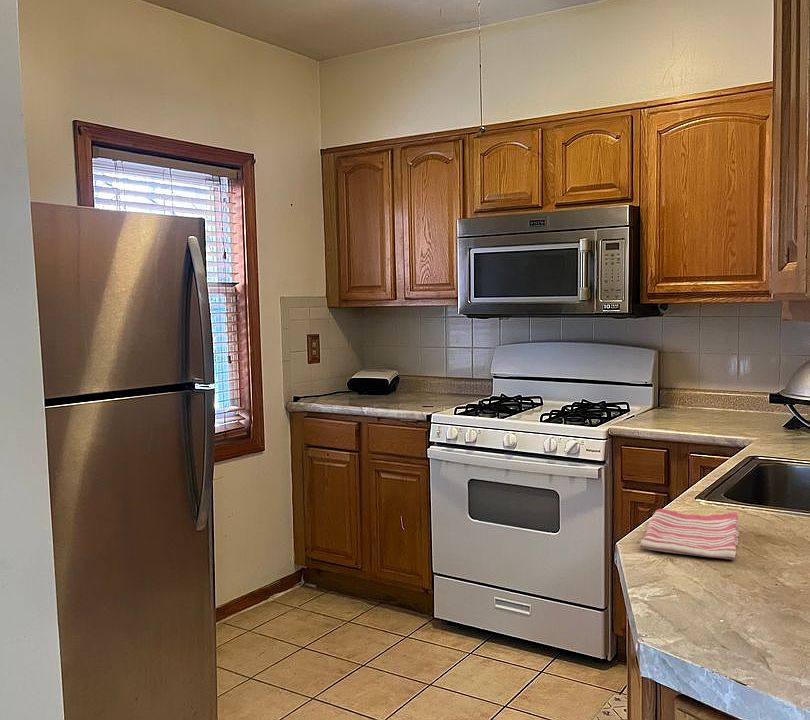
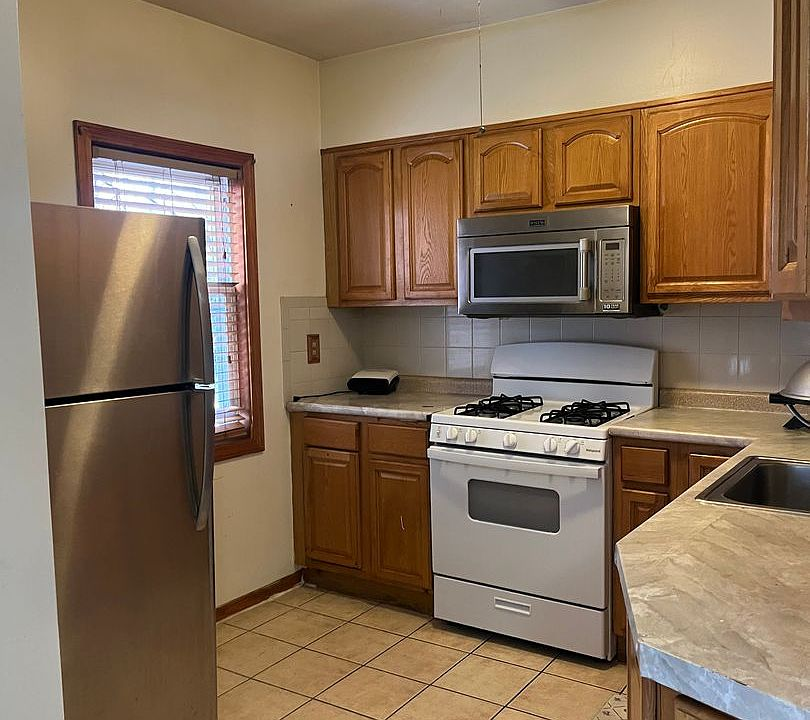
- dish towel [639,508,740,561]
